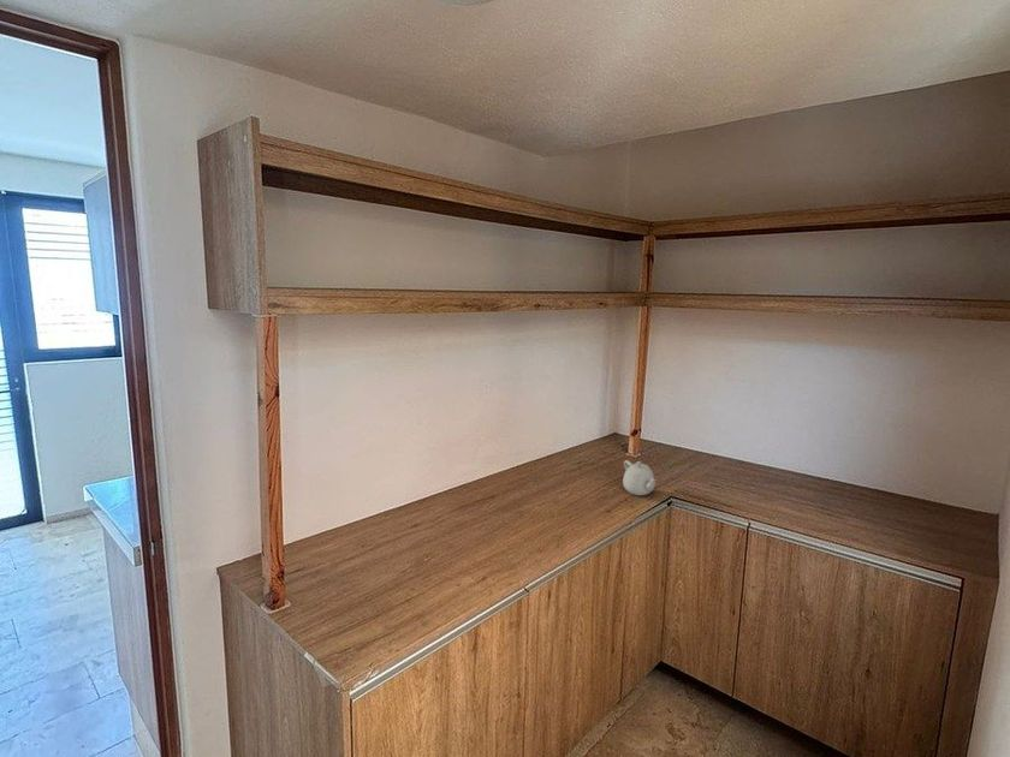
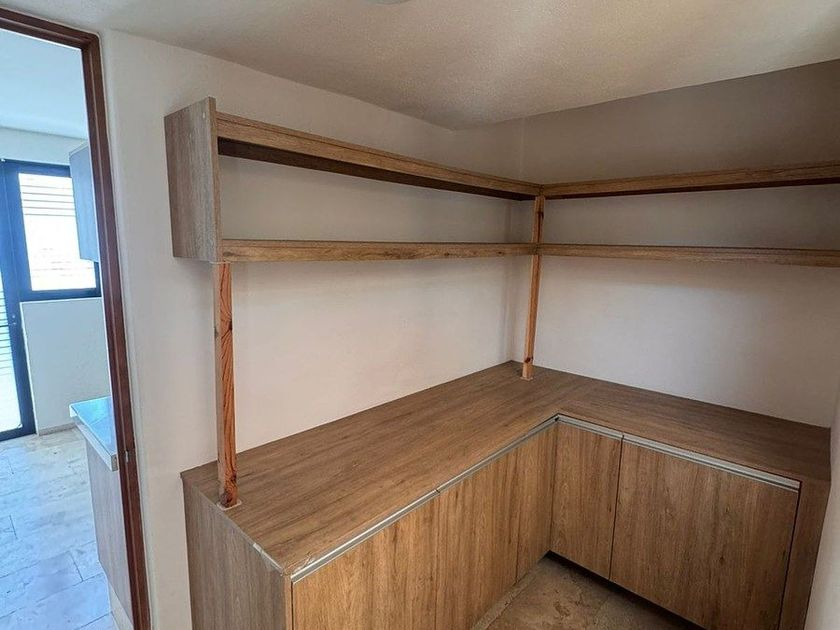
- teapot [622,459,658,496]
